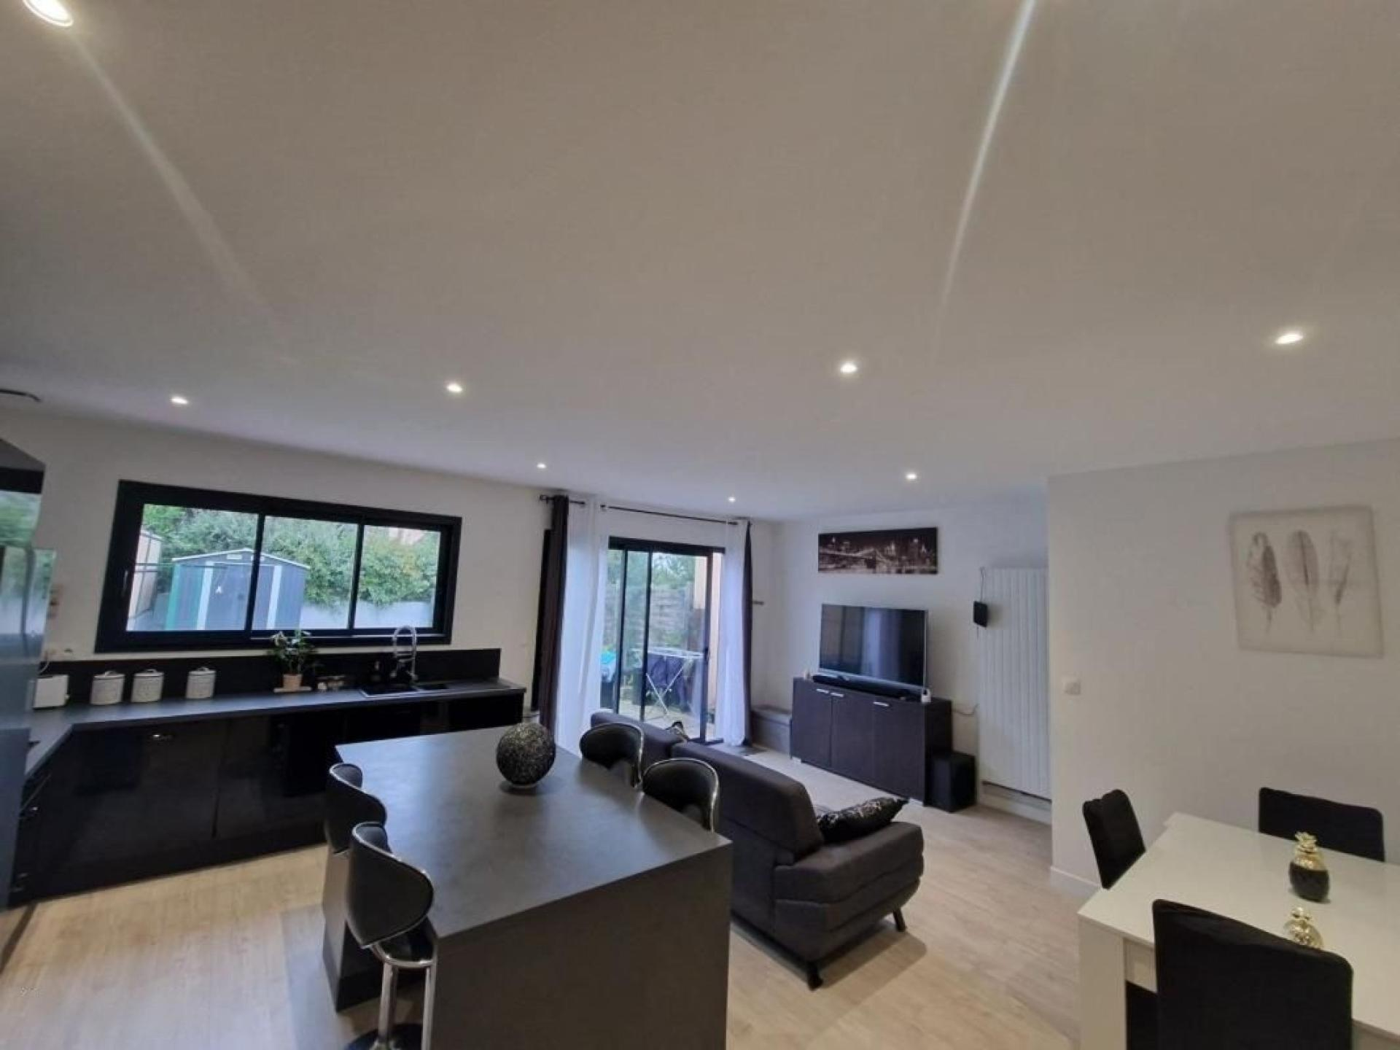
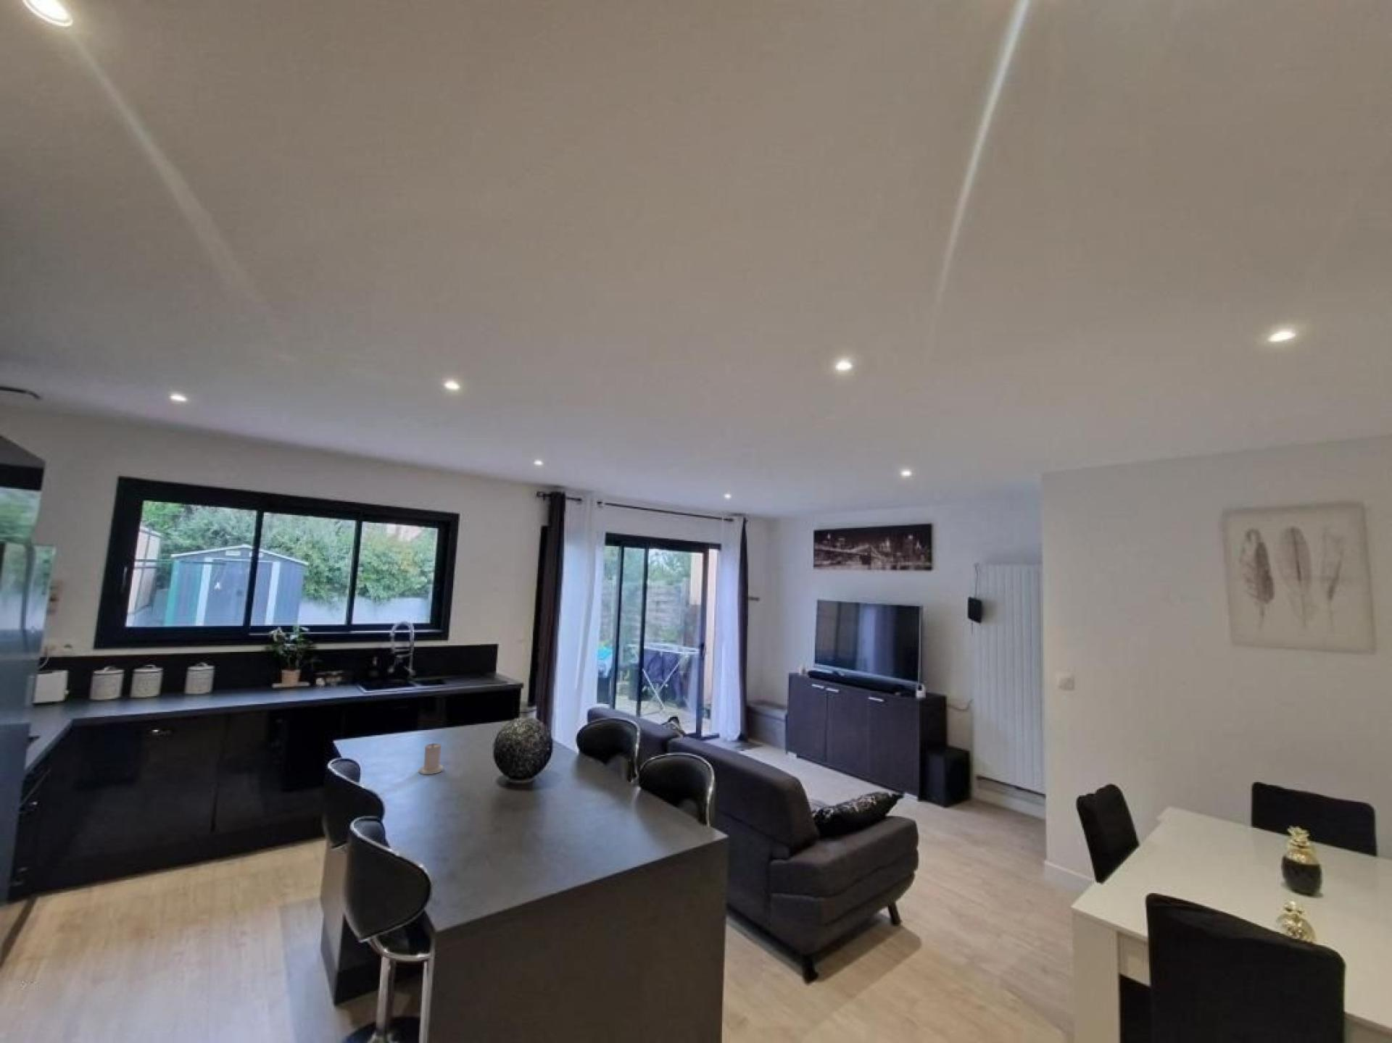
+ candle [419,743,444,775]
